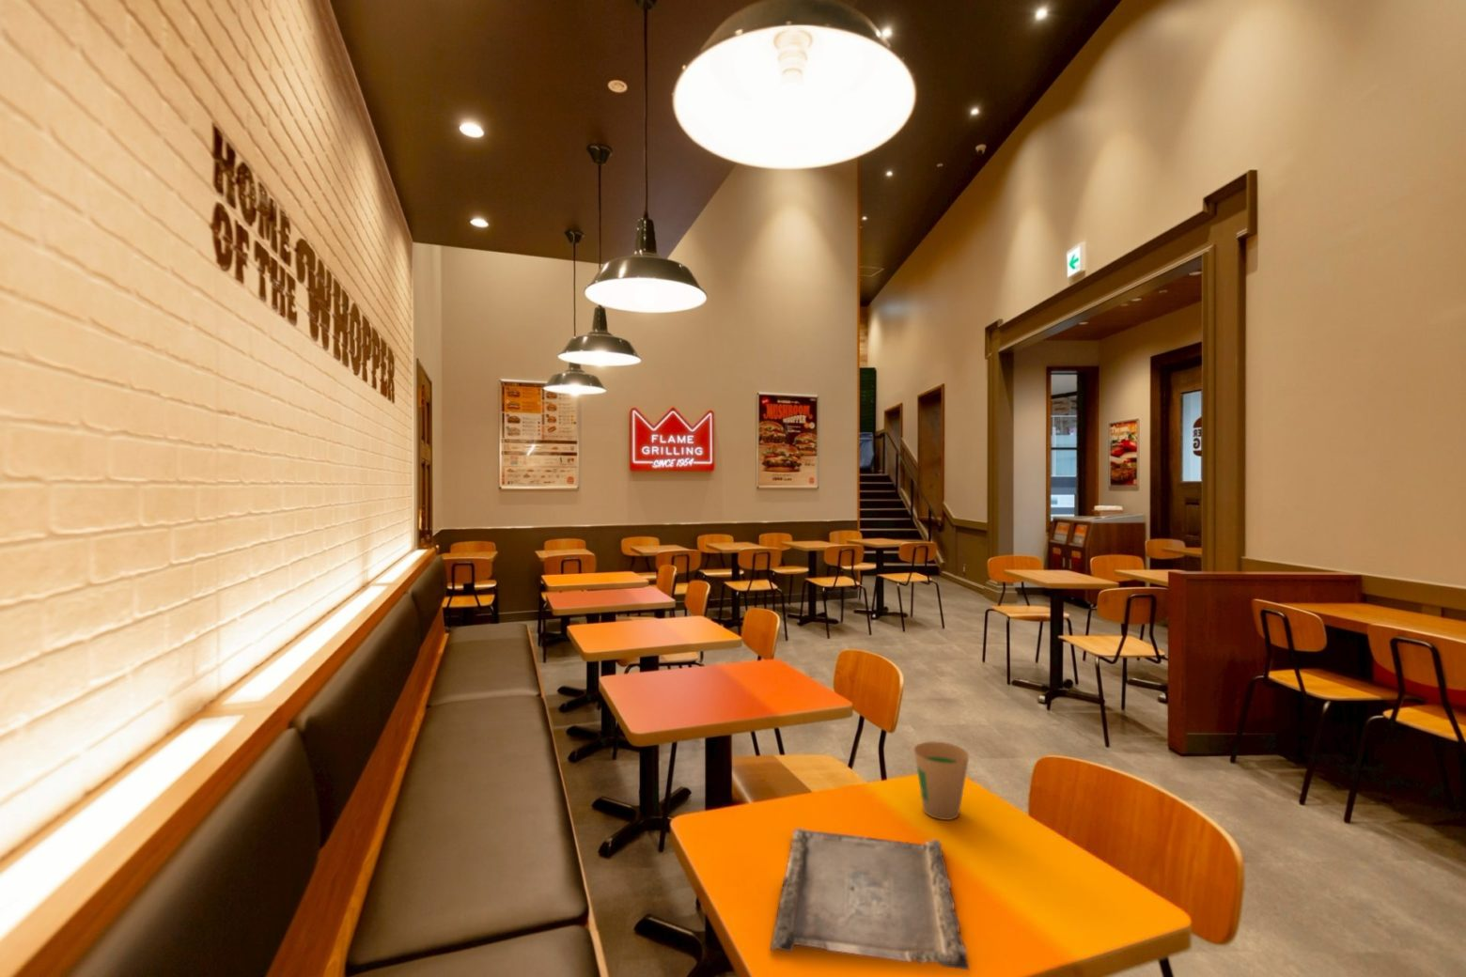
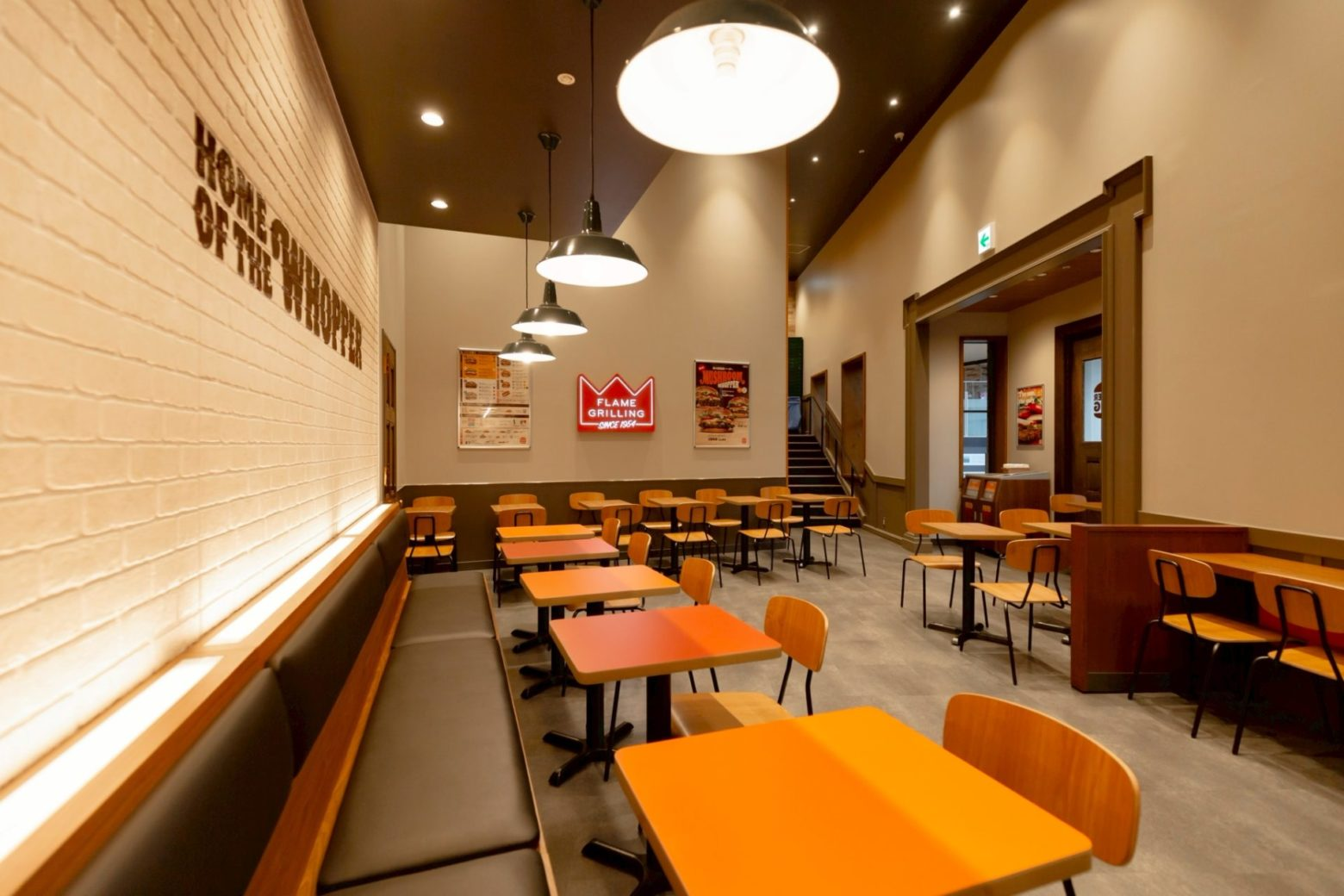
- paper cup [913,741,970,821]
- tray [770,828,971,970]
